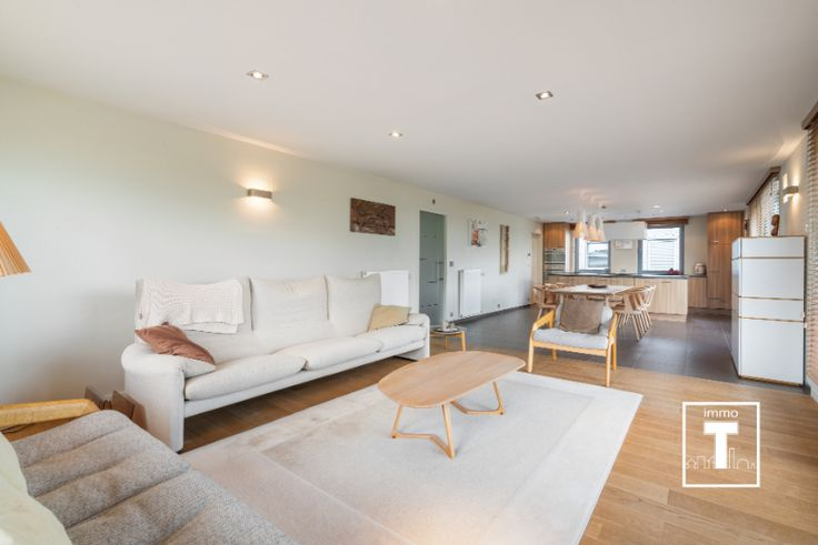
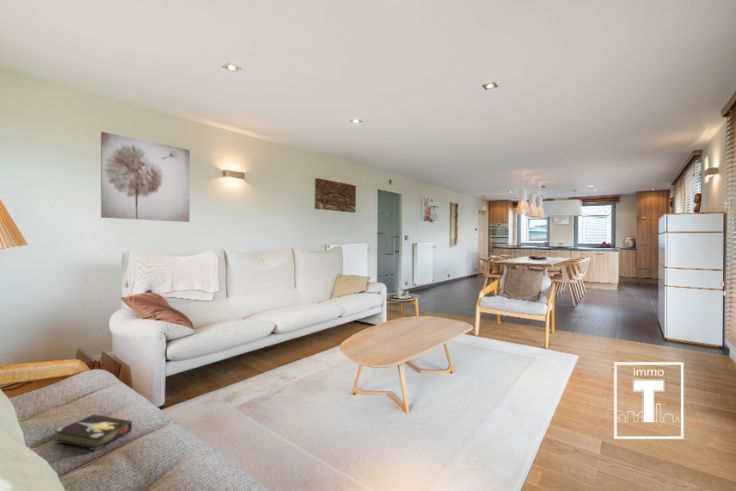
+ wall art [100,131,191,223]
+ hardback book [53,413,133,451]
